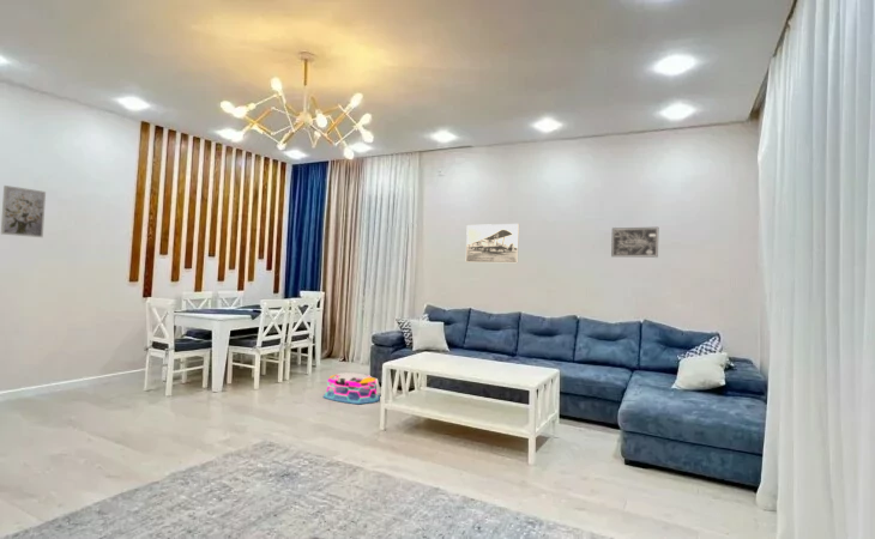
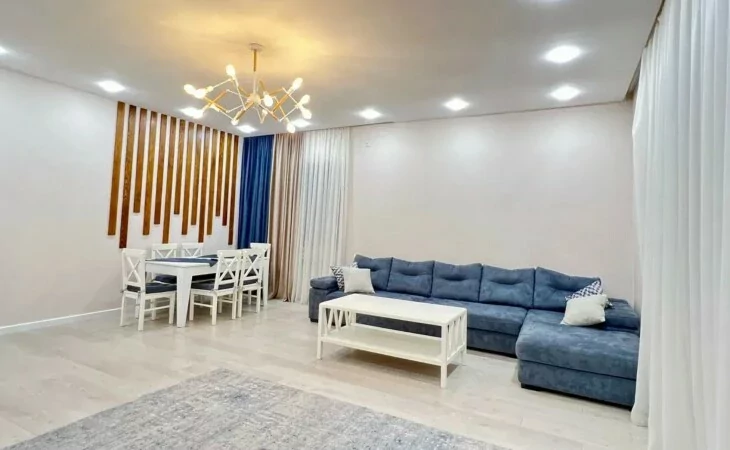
- wall art [610,226,659,259]
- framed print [465,223,520,264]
- wall art [0,184,47,238]
- storage bin [322,371,381,405]
